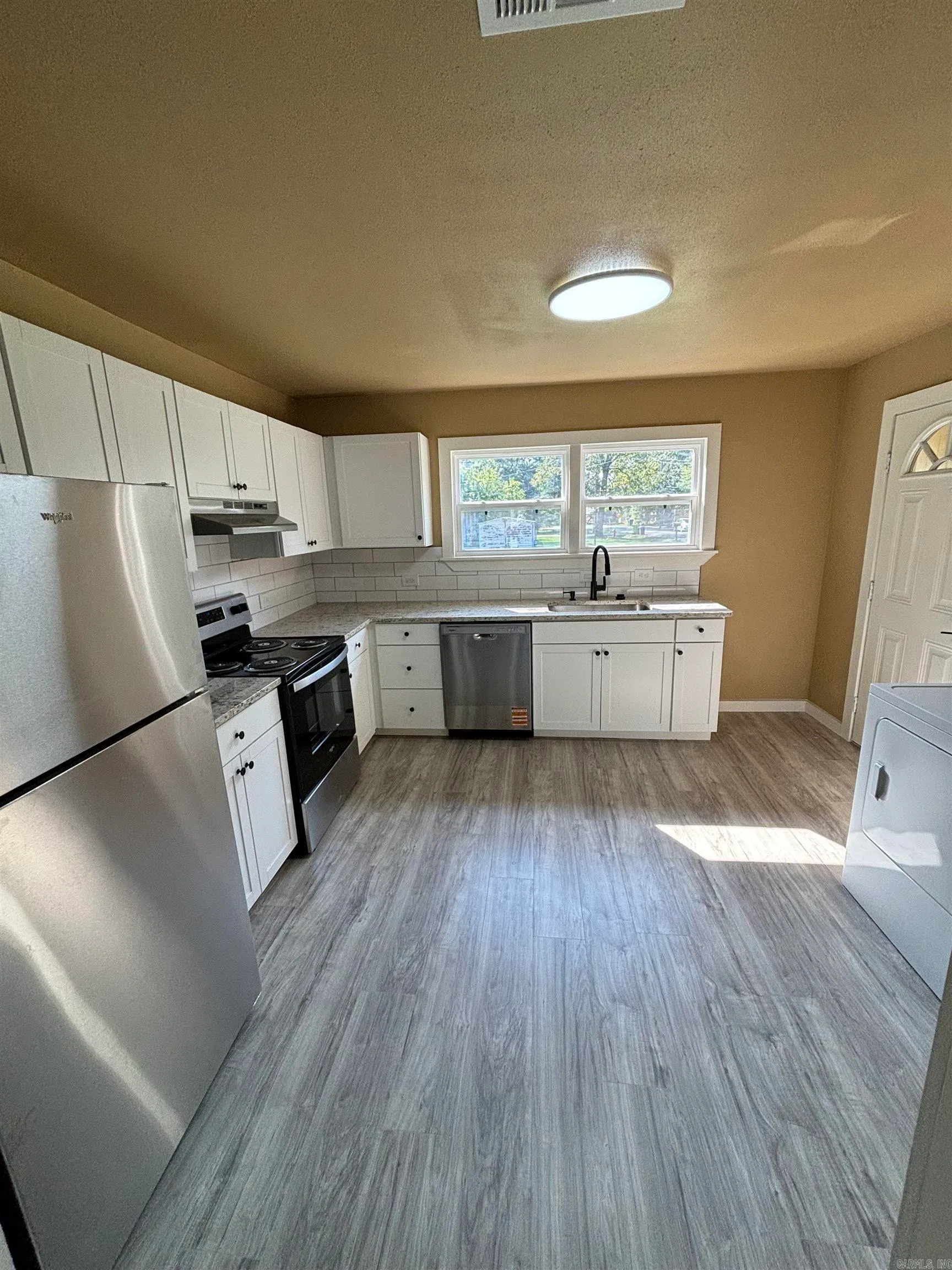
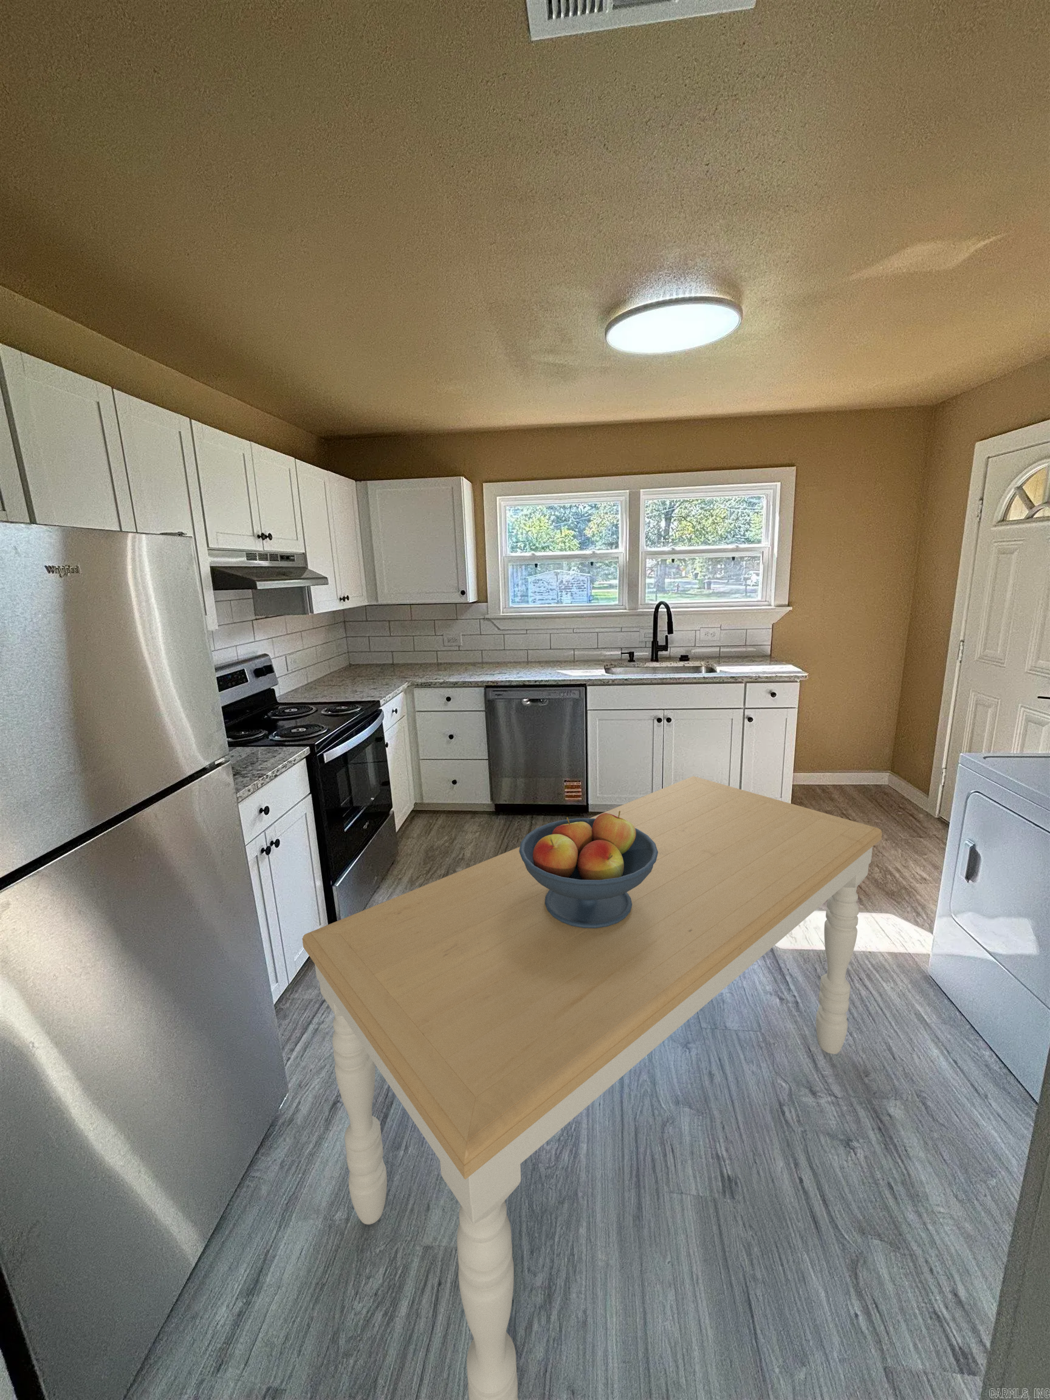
+ dining table [301,775,882,1400]
+ fruit bowl [518,810,658,928]
